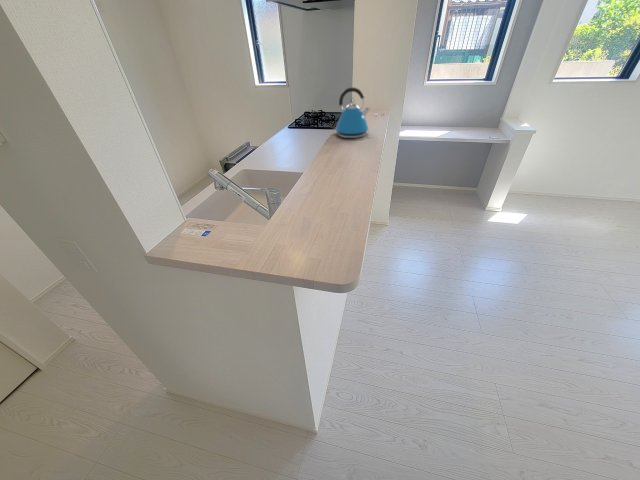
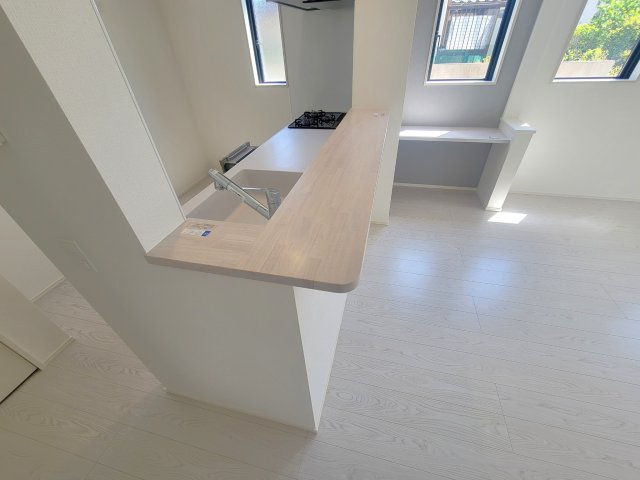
- kettle [332,86,371,139]
